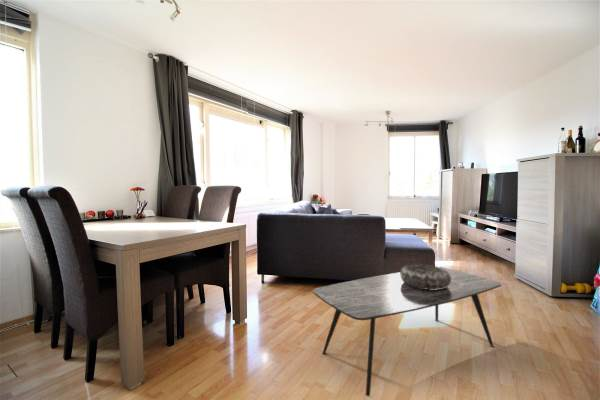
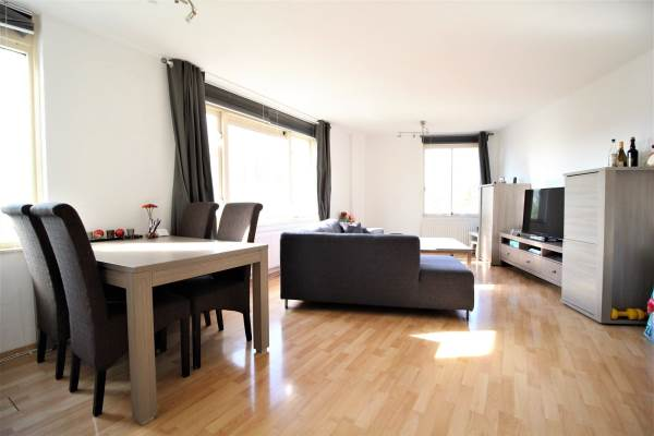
- coffee table [312,266,502,397]
- decorative bowl [400,263,452,290]
